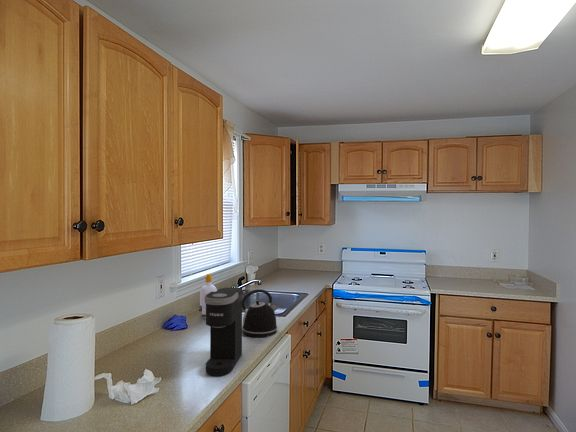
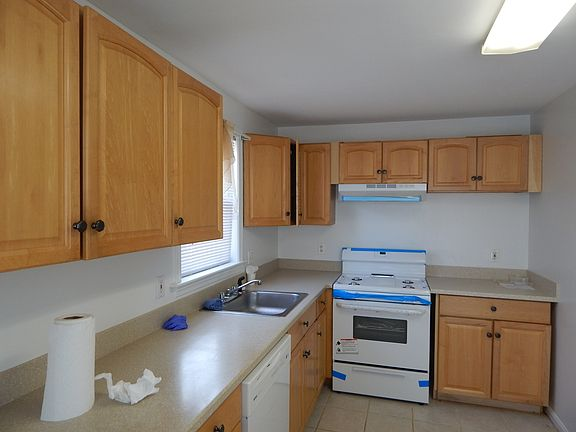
- soap bottle [199,273,218,316]
- coffee maker [205,287,243,377]
- kettle [242,288,280,338]
